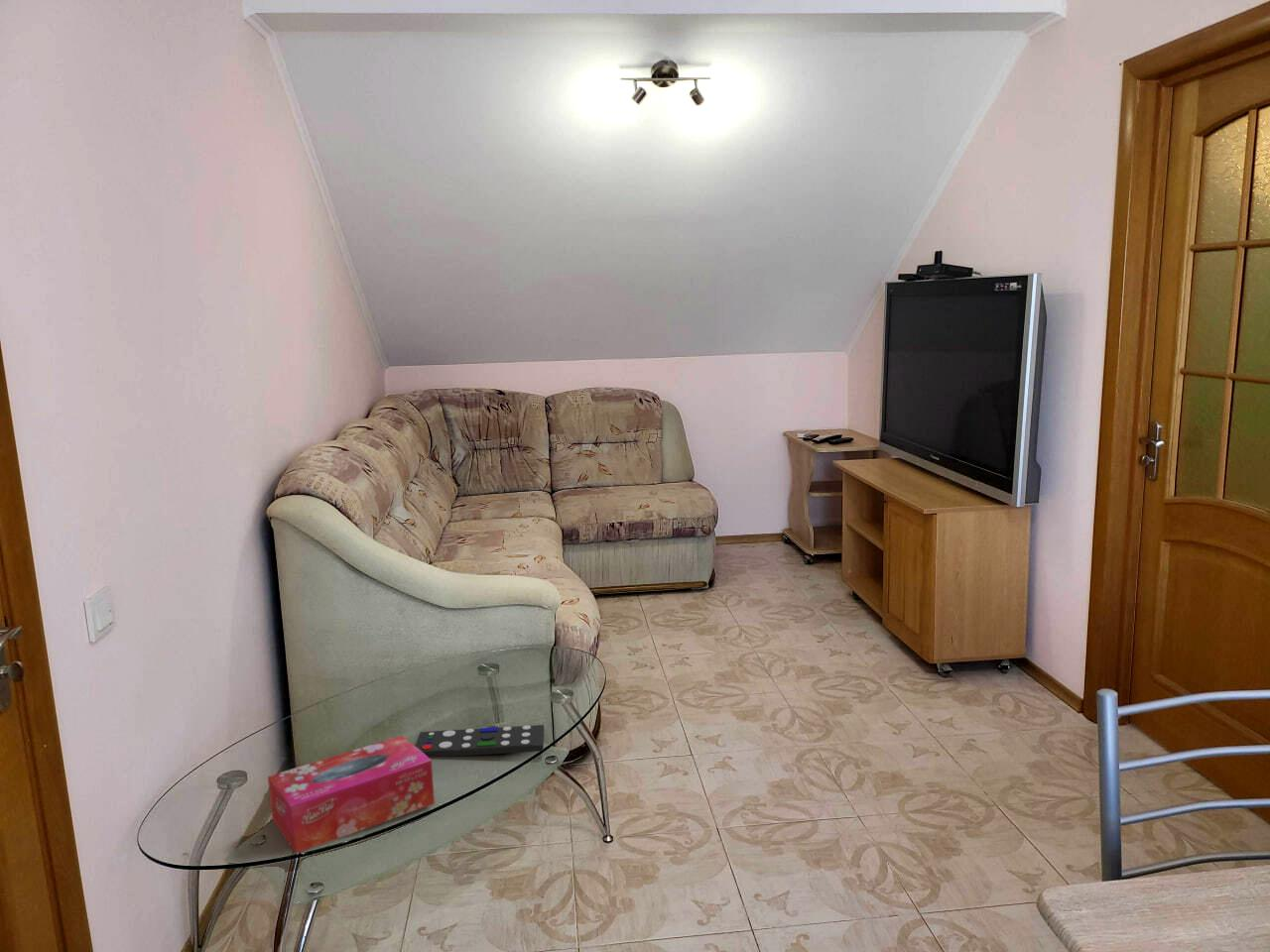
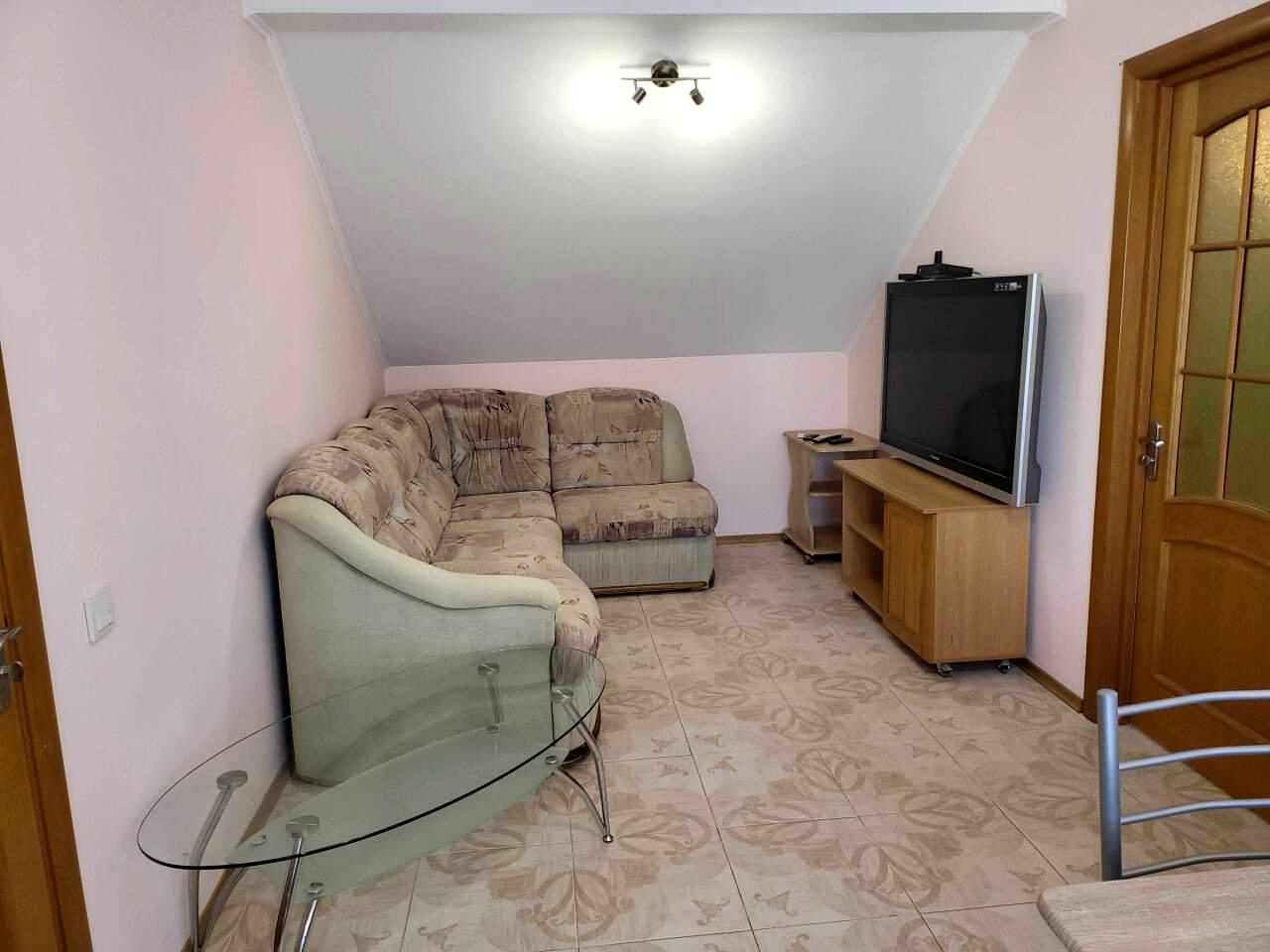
- tissue box [267,735,436,855]
- remote control [415,724,545,758]
